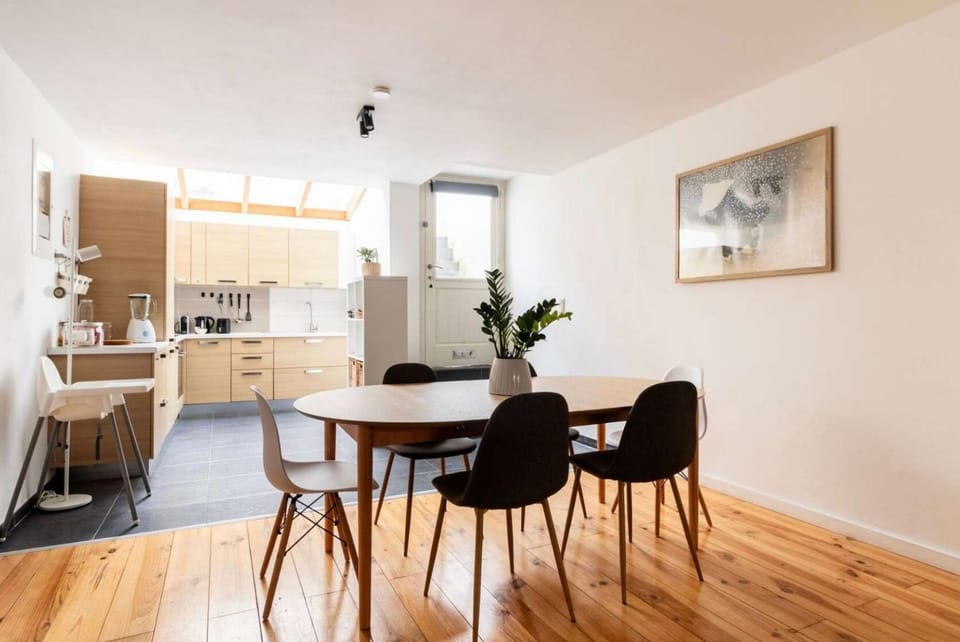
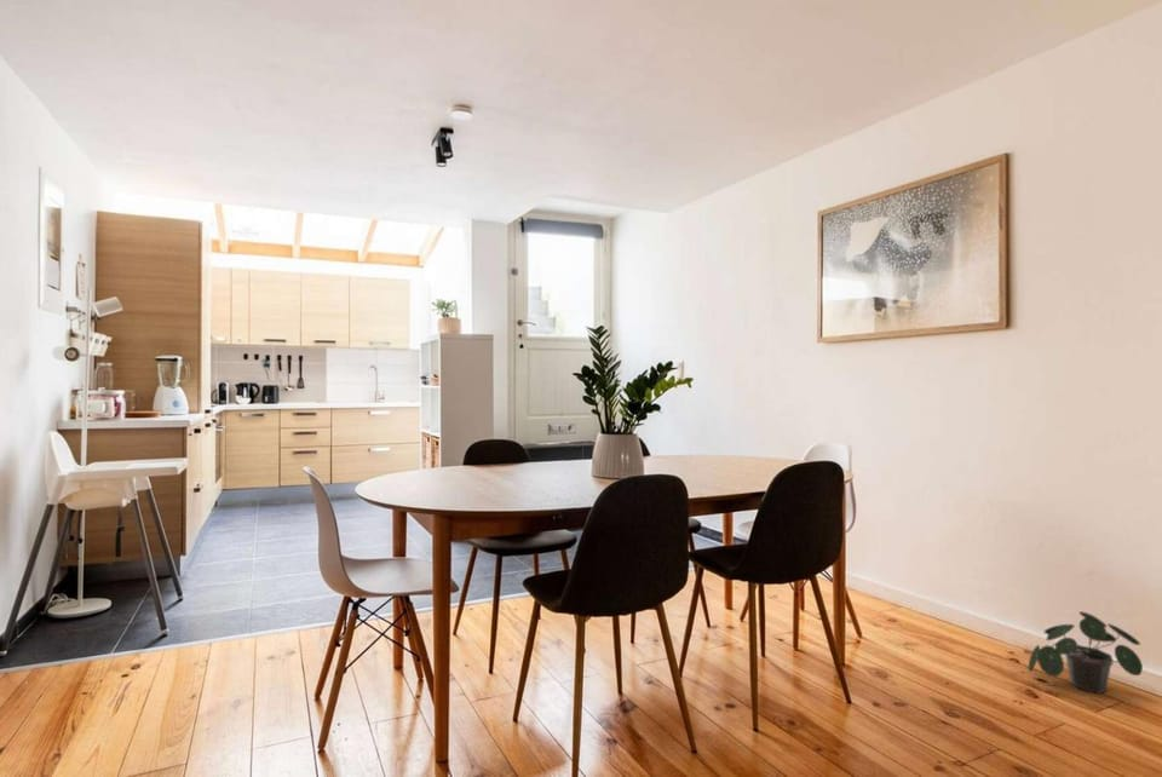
+ potted plant [1028,610,1144,695]
